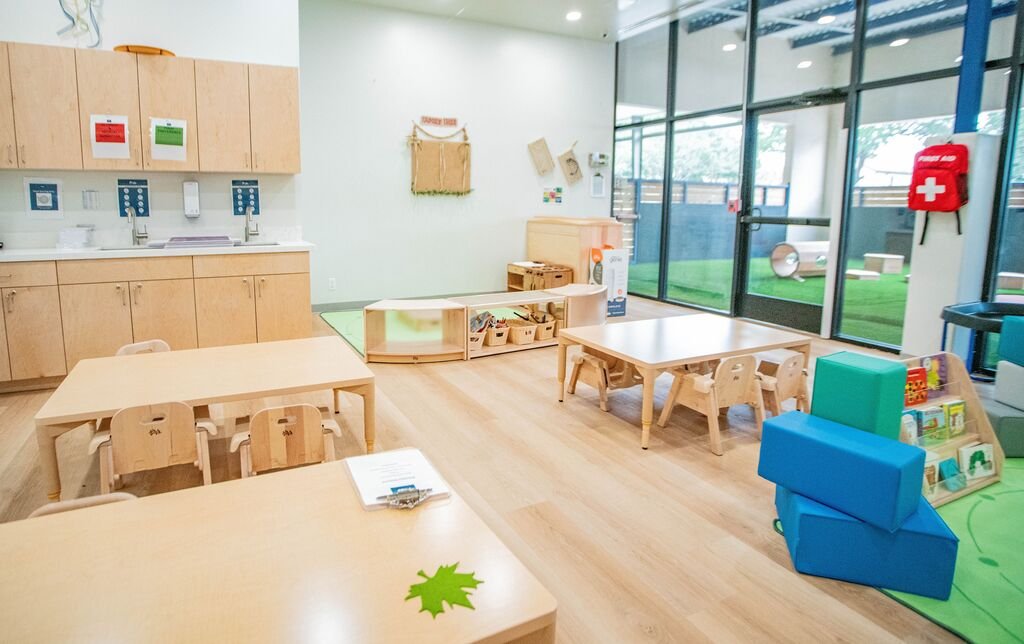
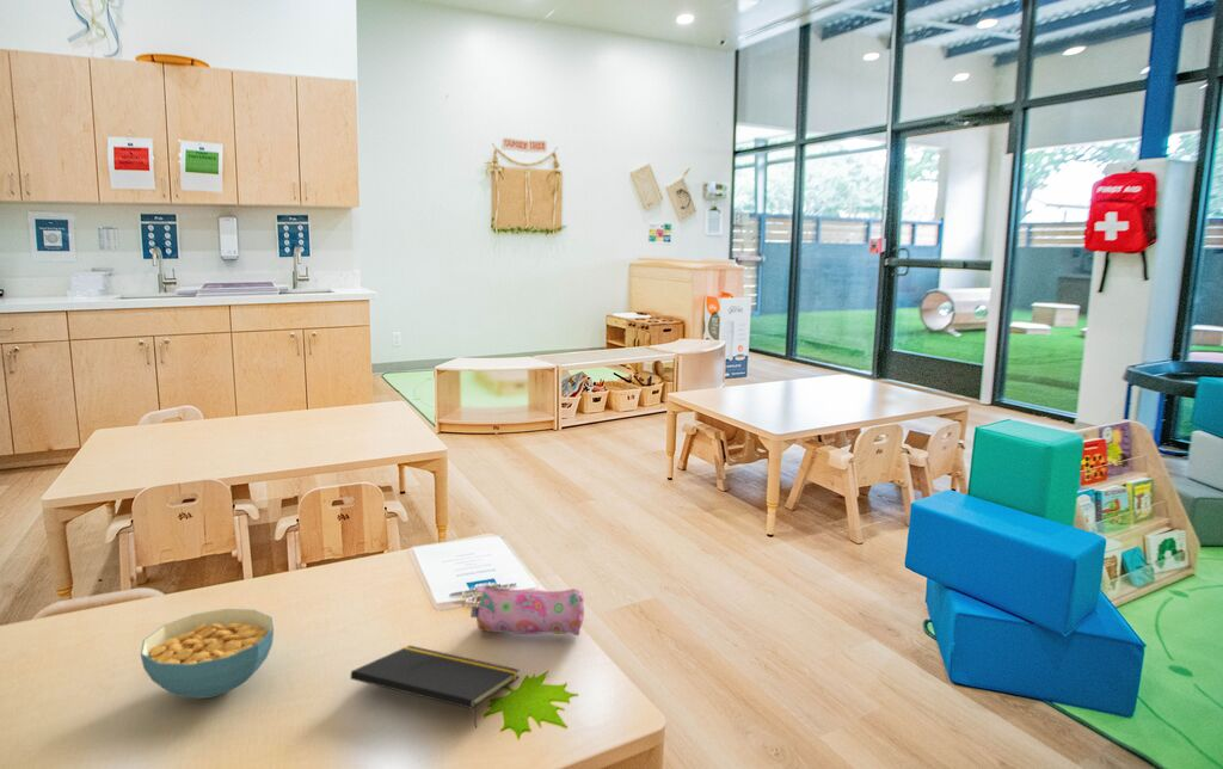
+ pencil case [469,584,585,636]
+ notepad [349,645,521,730]
+ cereal bowl [140,608,275,700]
